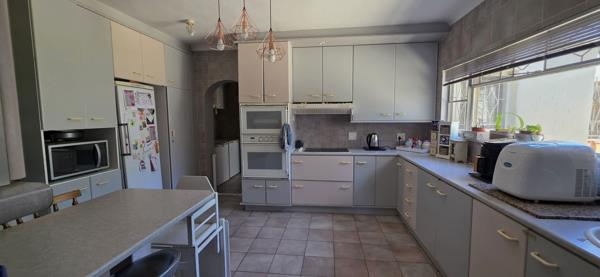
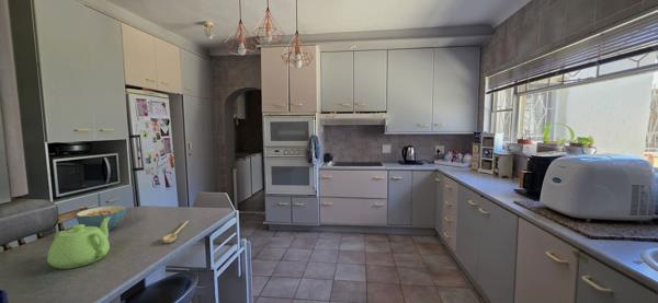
+ spoon [162,220,190,244]
+ teapot [46,217,111,270]
+ cereal bowl [75,205,128,231]
